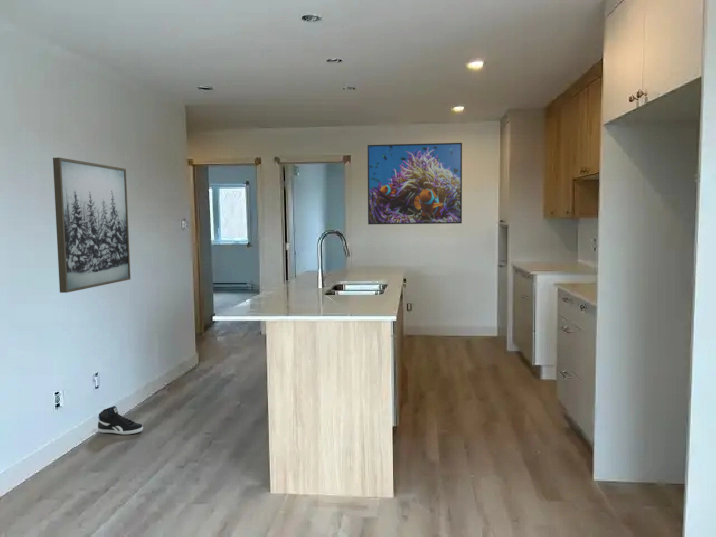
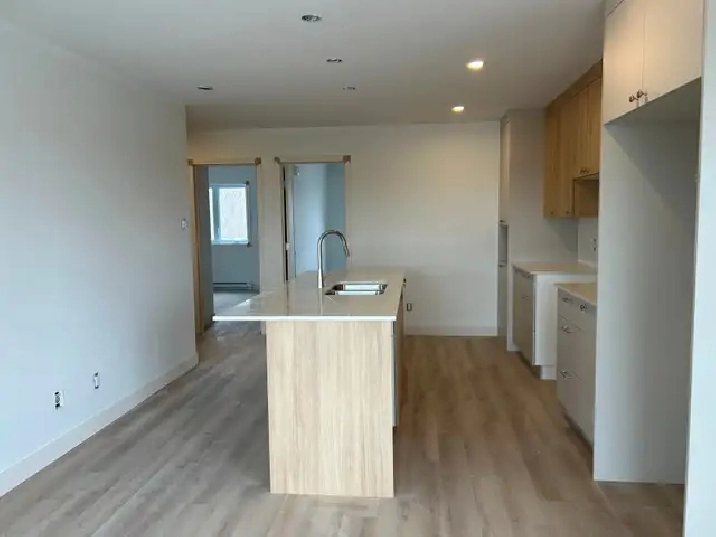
- wall art [52,157,132,294]
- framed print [366,142,463,225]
- sneaker [97,405,144,436]
